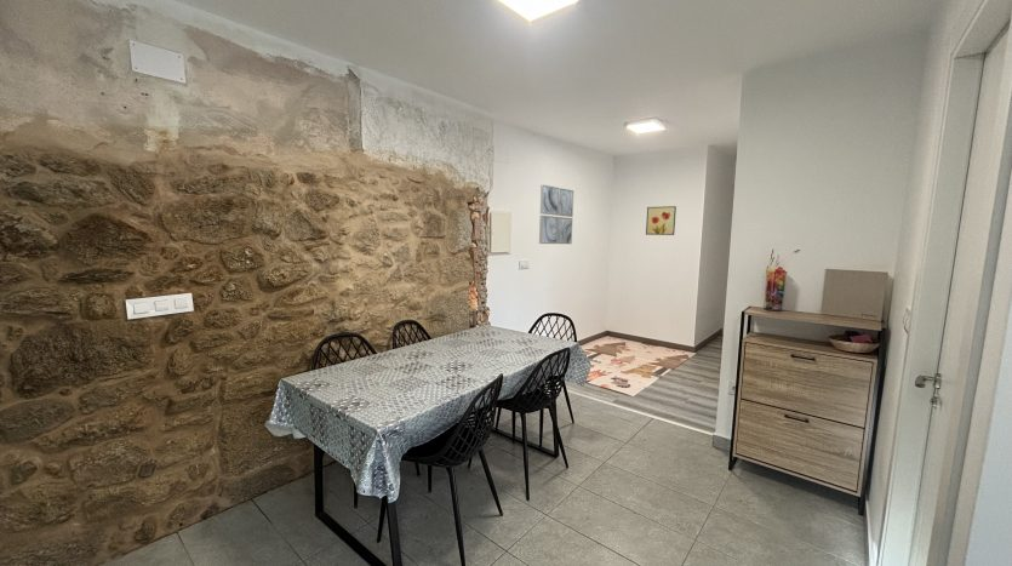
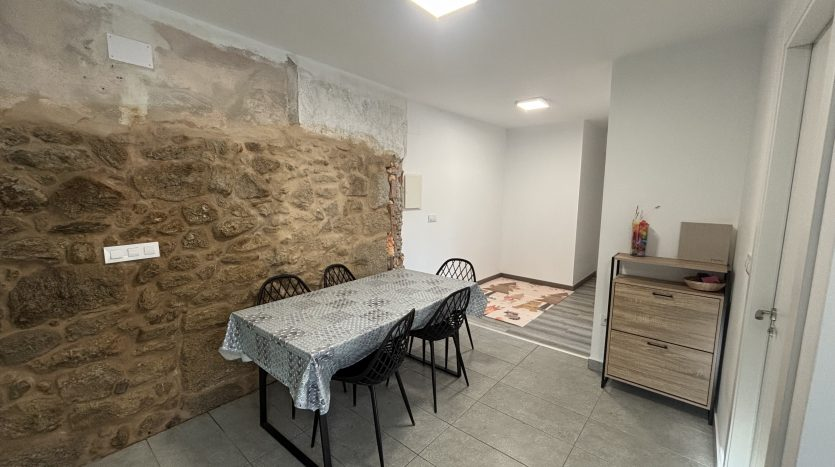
- wall art [538,184,574,245]
- wall art [645,205,677,236]
